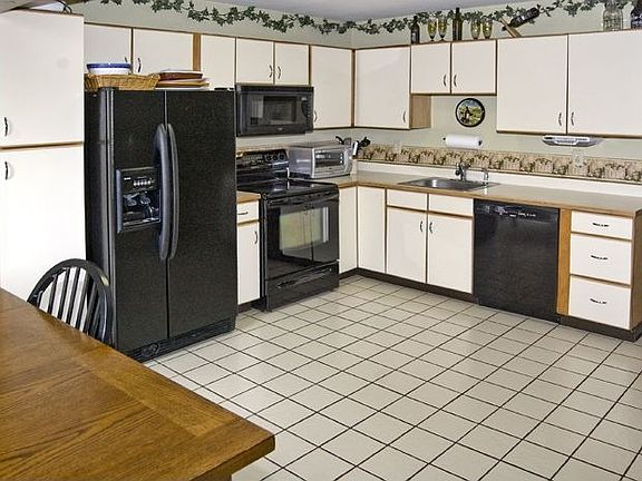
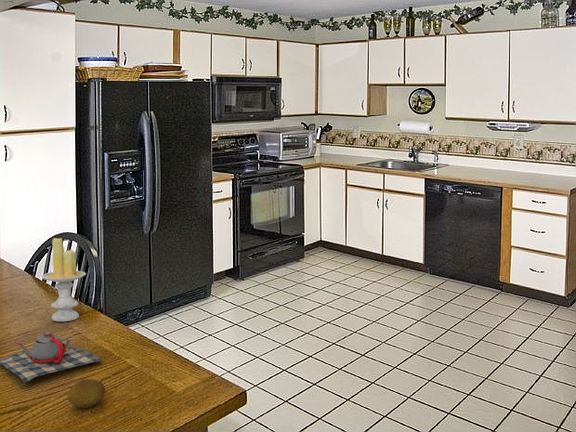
+ teapot [0,331,103,384]
+ candle [41,237,87,322]
+ fruit [66,378,106,409]
